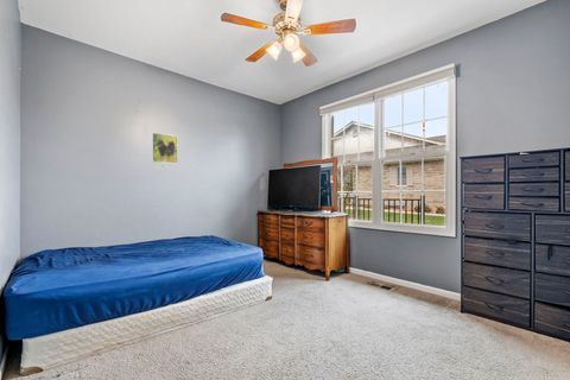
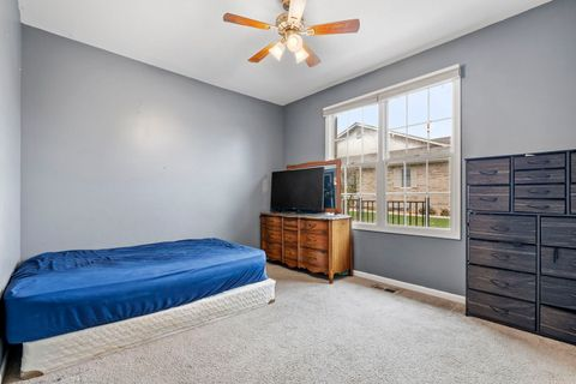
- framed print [151,132,179,165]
